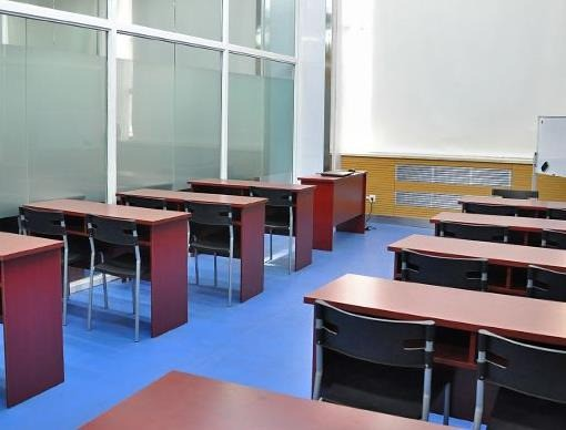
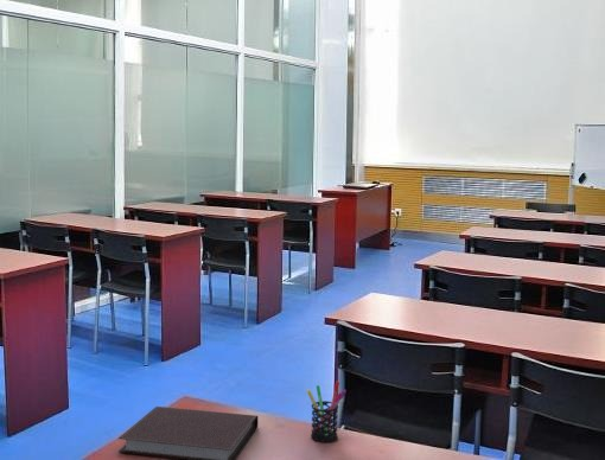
+ notebook [117,405,259,460]
+ pen holder [306,379,348,443]
